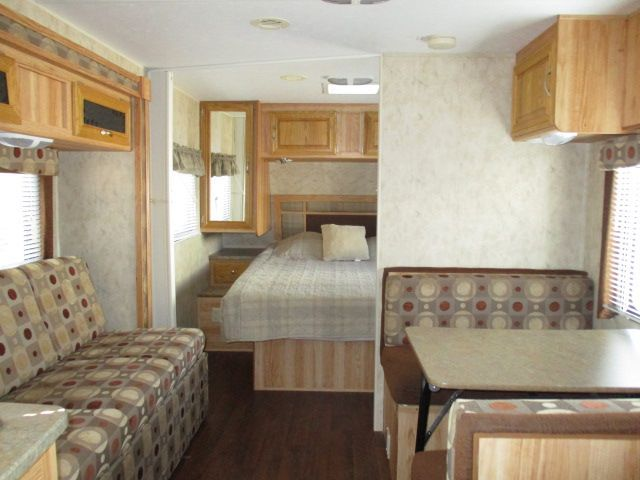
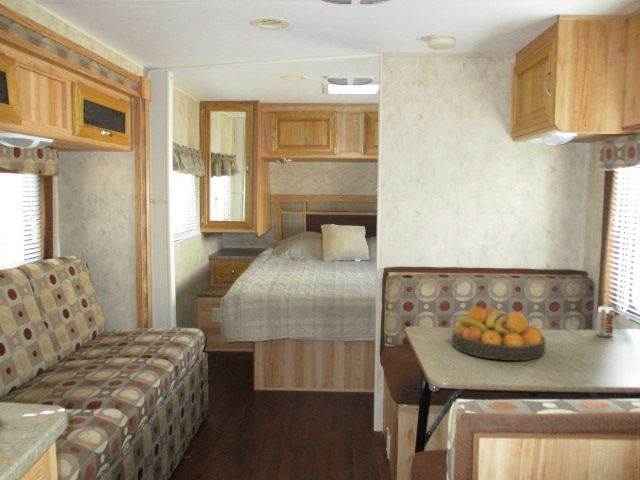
+ fruit bowl [451,306,547,362]
+ beverage can [595,305,616,338]
